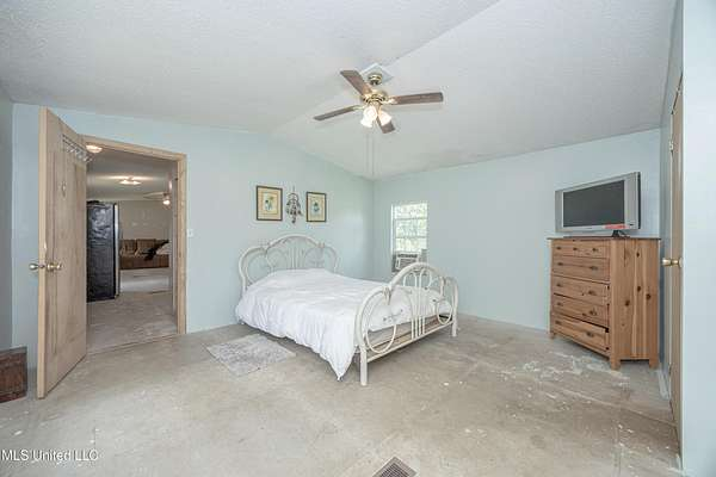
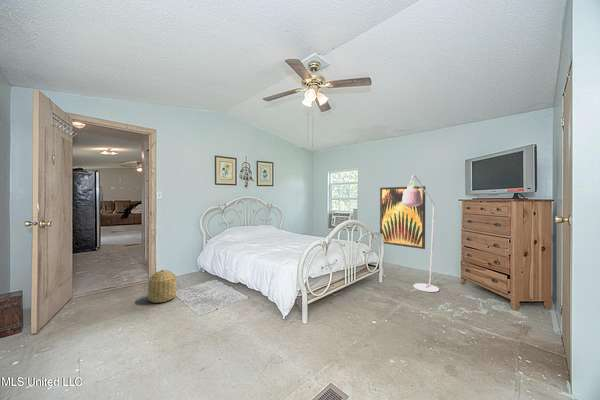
+ floor lamp [402,173,449,293]
+ wall art [379,185,426,250]
+ basket [147,269,177,304]
